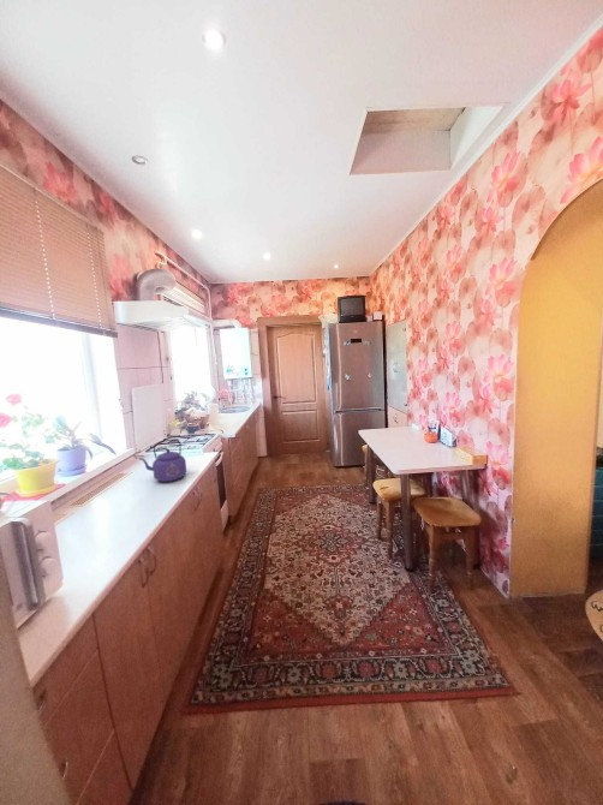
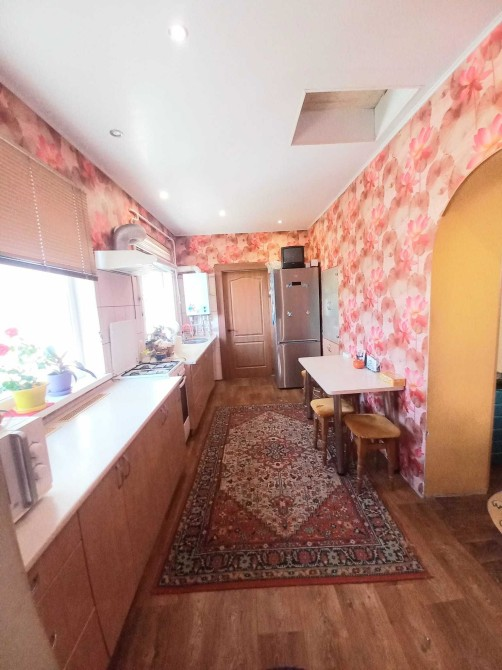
- kettle [138,439,187,483]
